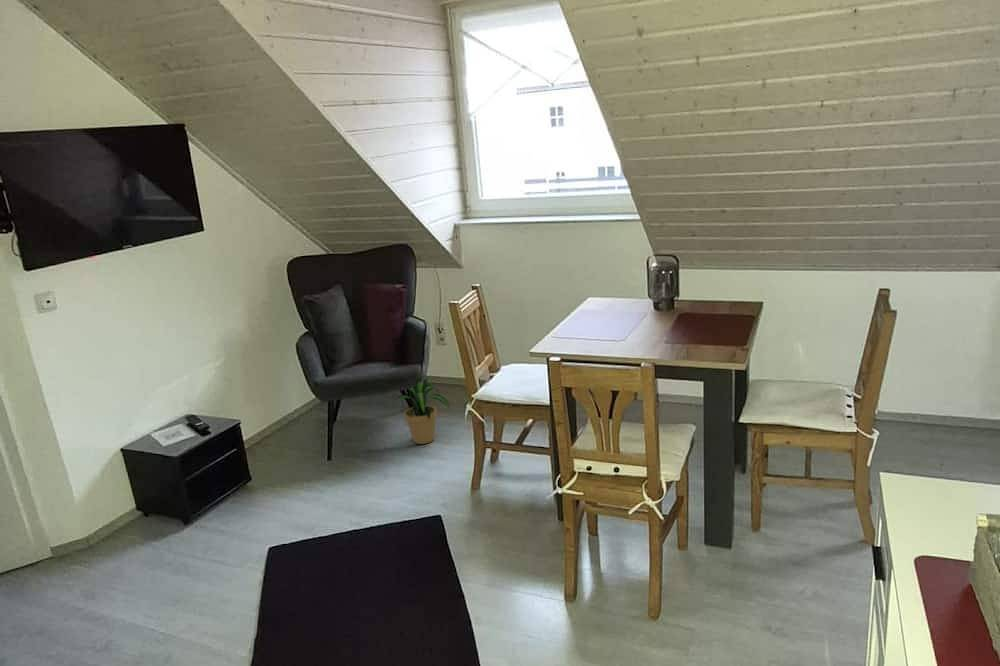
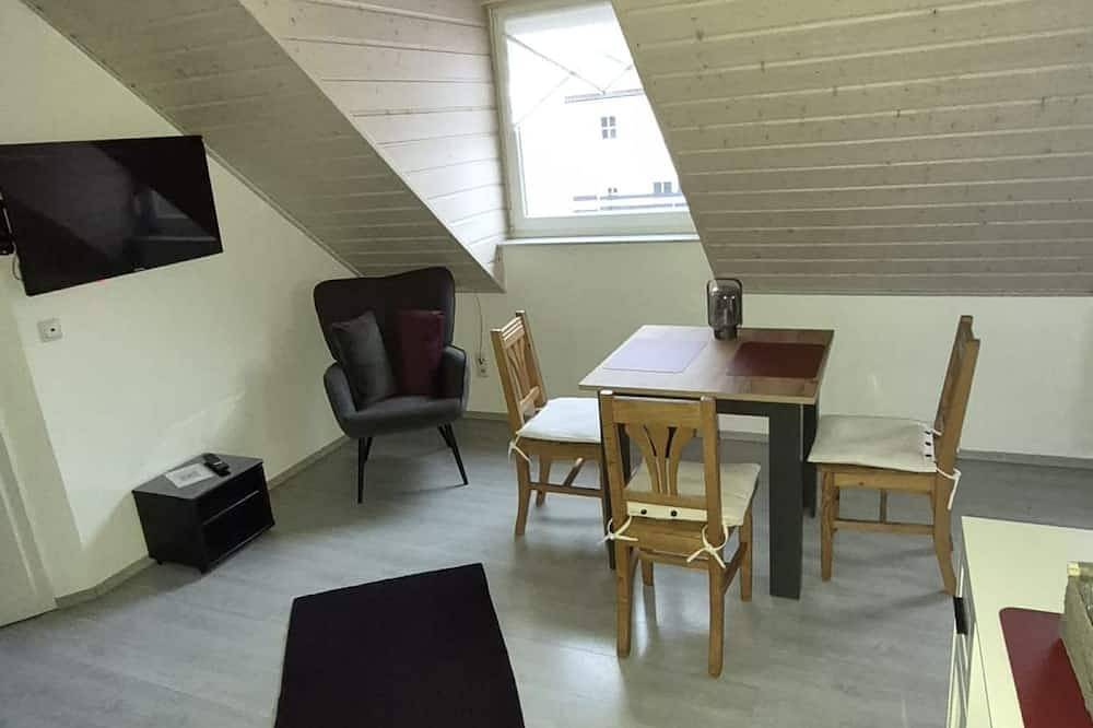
- potted plant [388,378,451,445]
